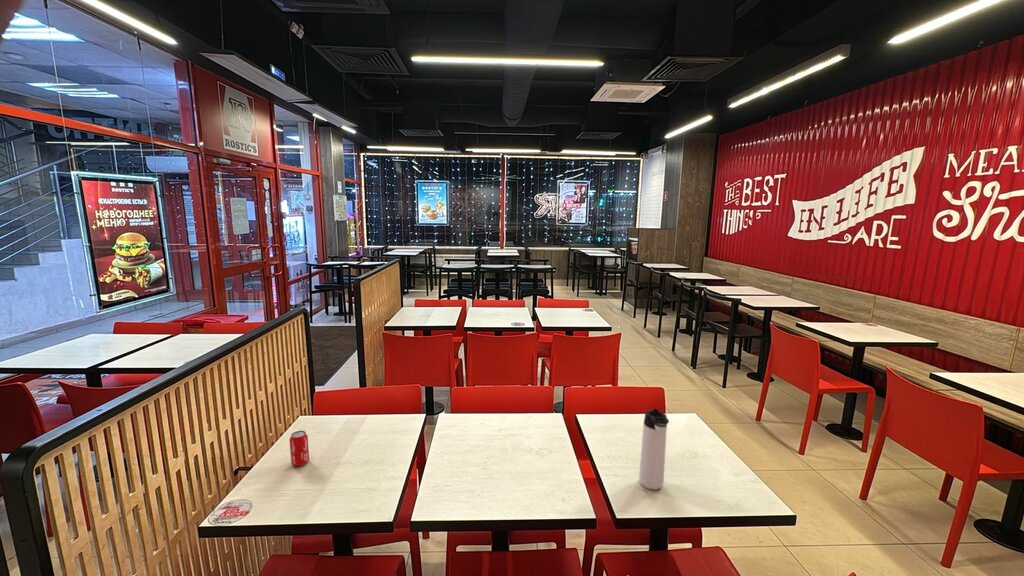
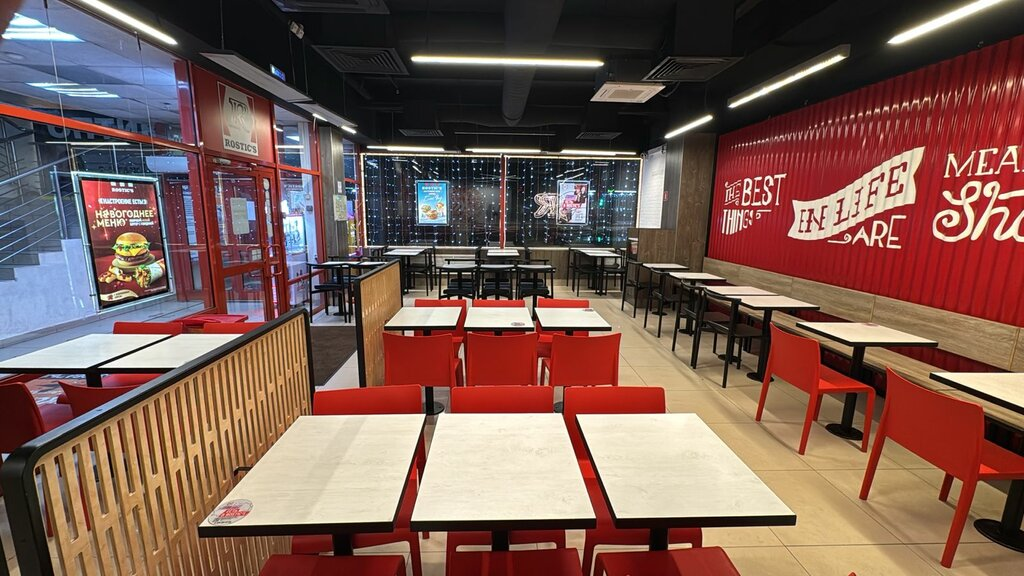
- soda can [289,430,310,467]
- thermos bottle [638,408,670,491]
